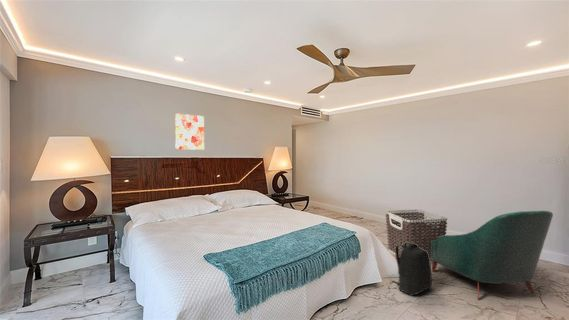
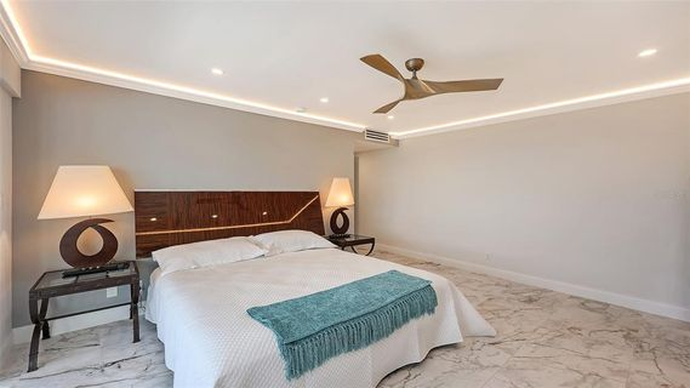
- armchair [431,210,554,301]
- wall art [174,112,205,151]
- backpack [391,242,433,297]
- clothes hamper [384,209,448,264]
